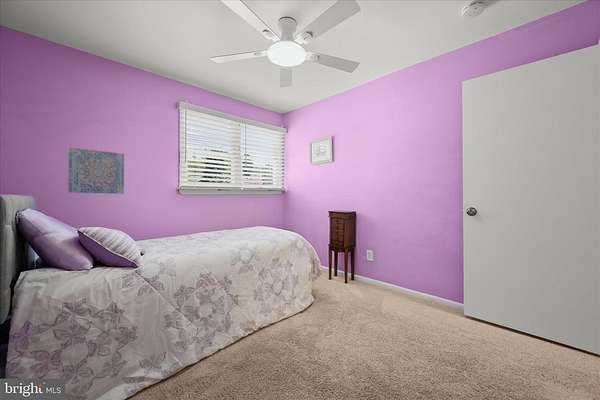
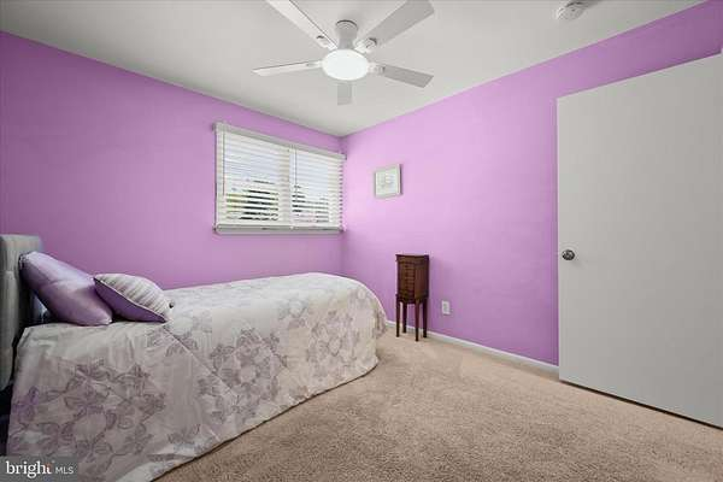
- wall art [67,146,125,195]
